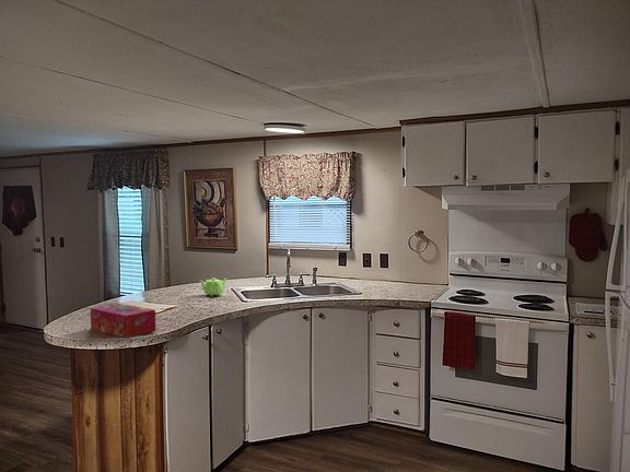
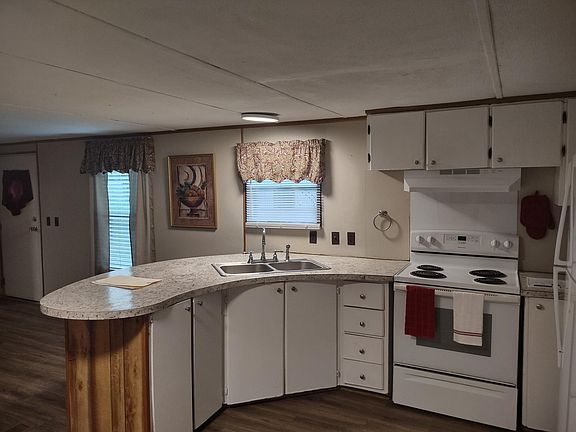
- tissue box [90,303,156,339]
- teapot [199,276,229,297]
